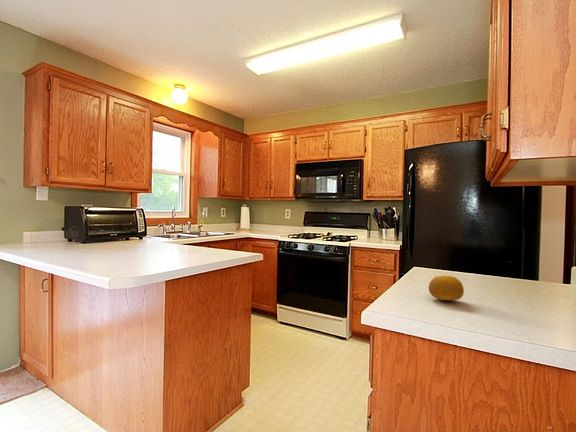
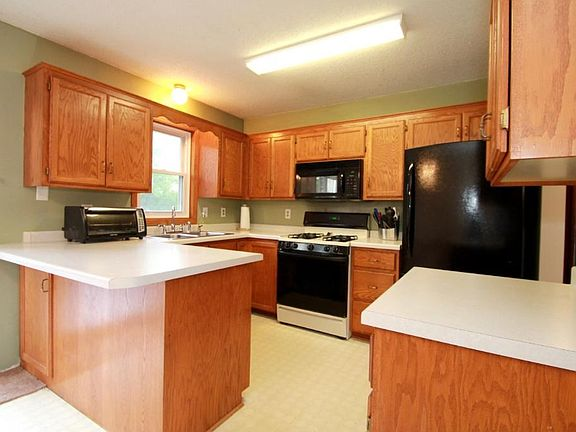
- fruit [428,275,465,301]
